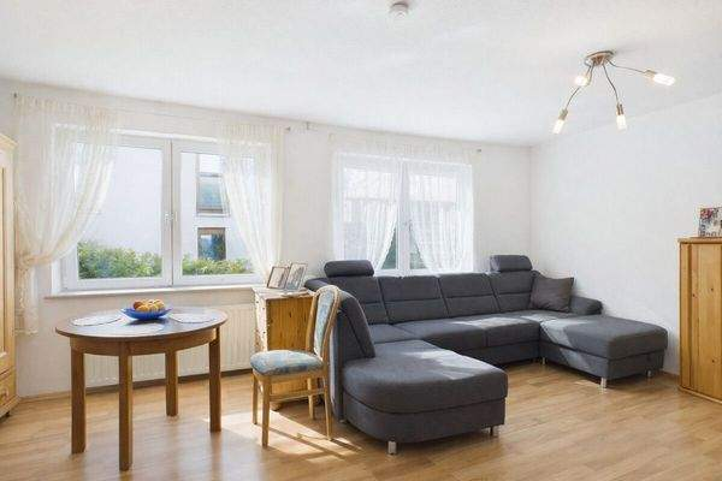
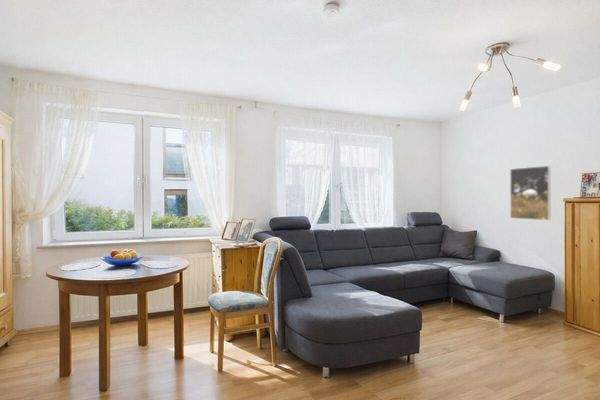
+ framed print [509,165,551,221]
